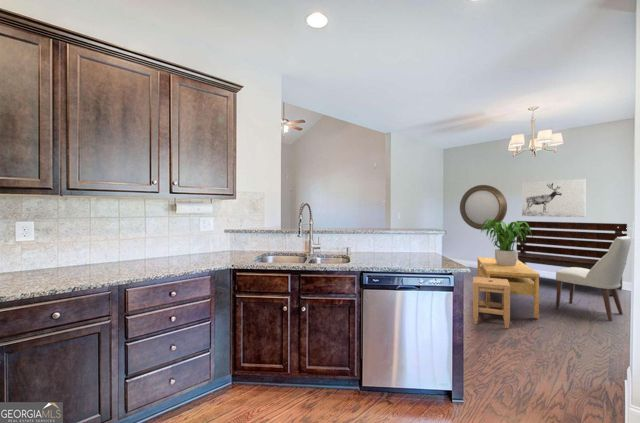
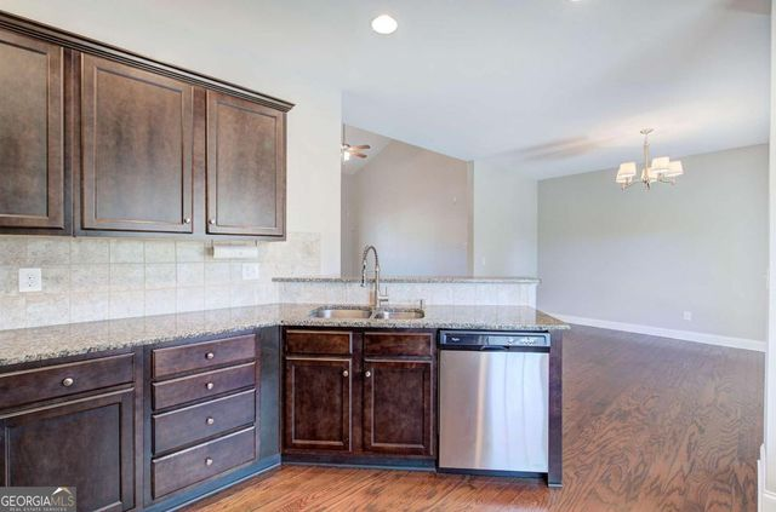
- wall art [521,178,587,218]
- home mirror [459,184,508,231]
- chair [555,236,632,322]
- bench [516,220,628,296]
- stool [472,276,511,329]
- coffee table [476,256,540,320]
- potted plant [480,219,534,266]
